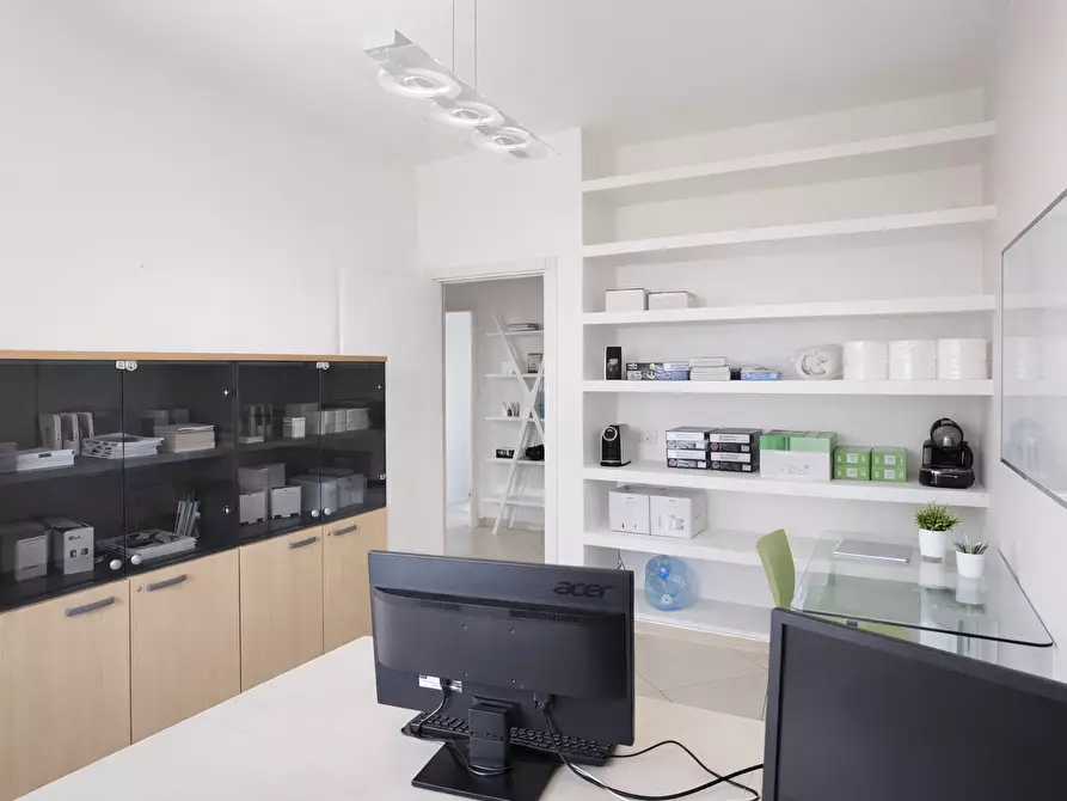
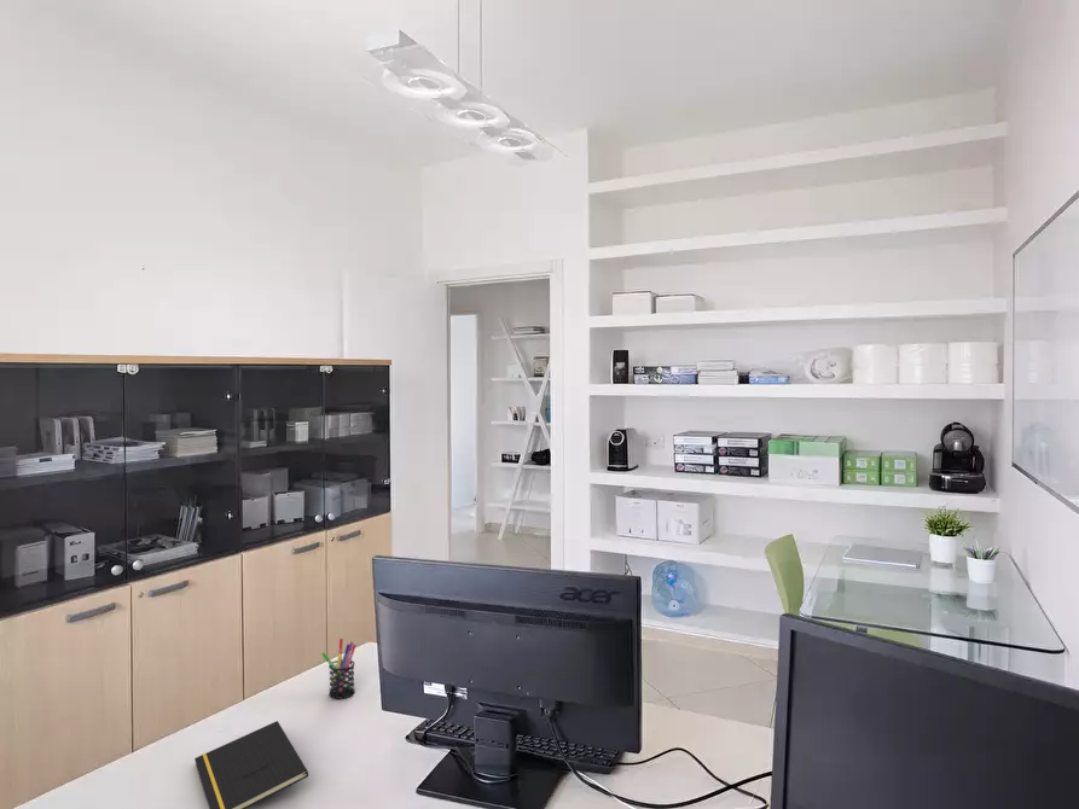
+ notepad [193,720,309,809]
+ pen holder [321,638,358,700]
